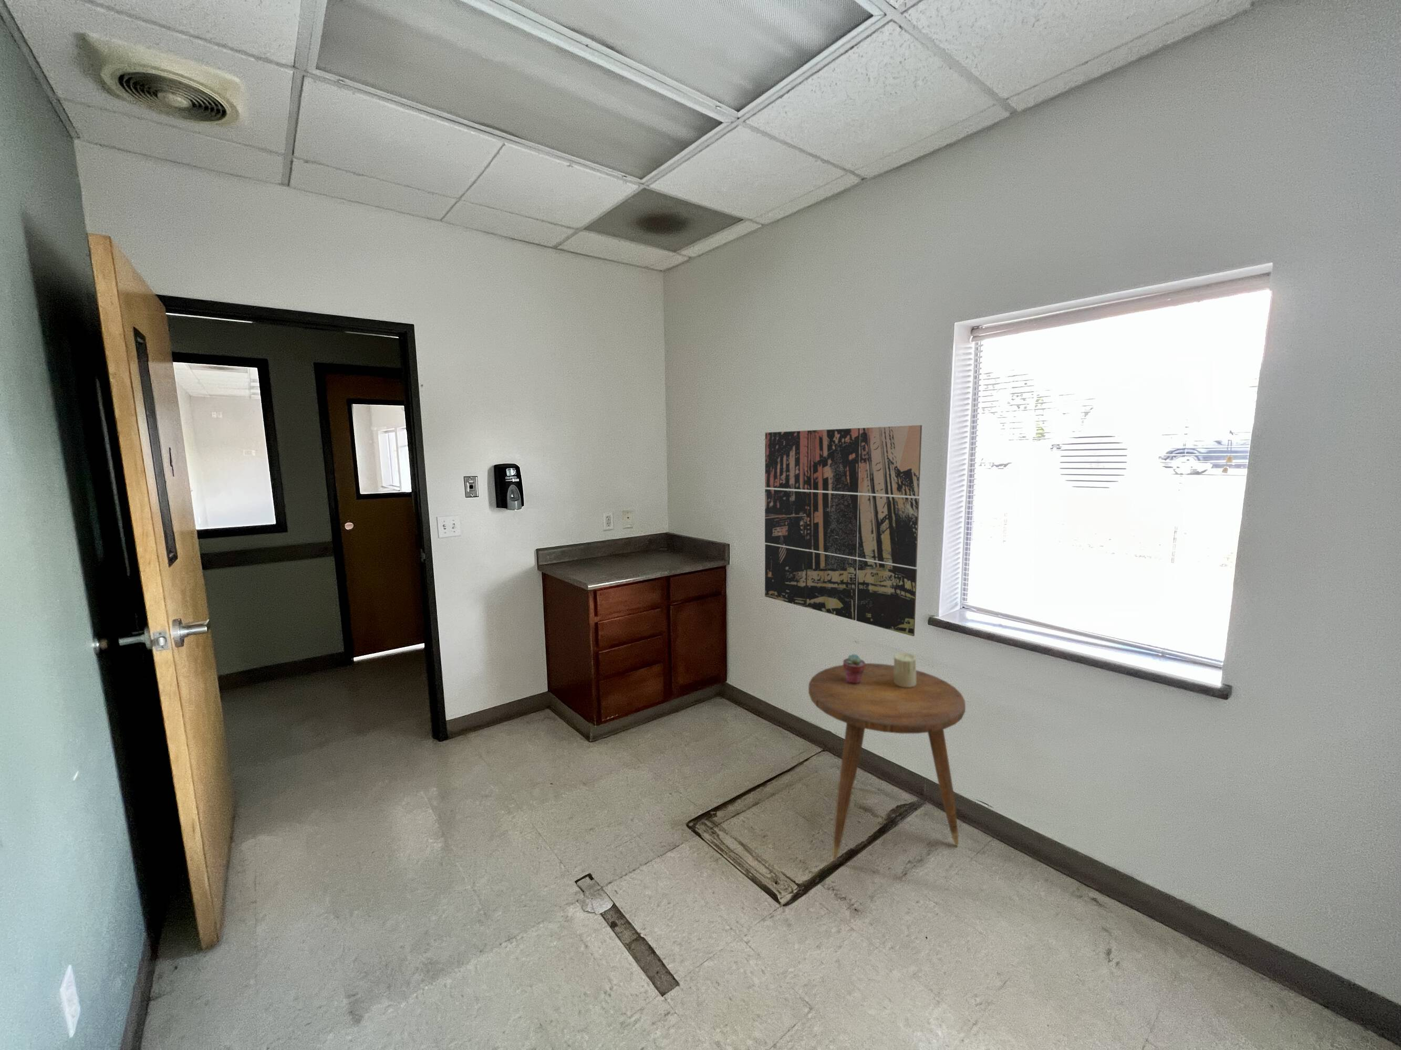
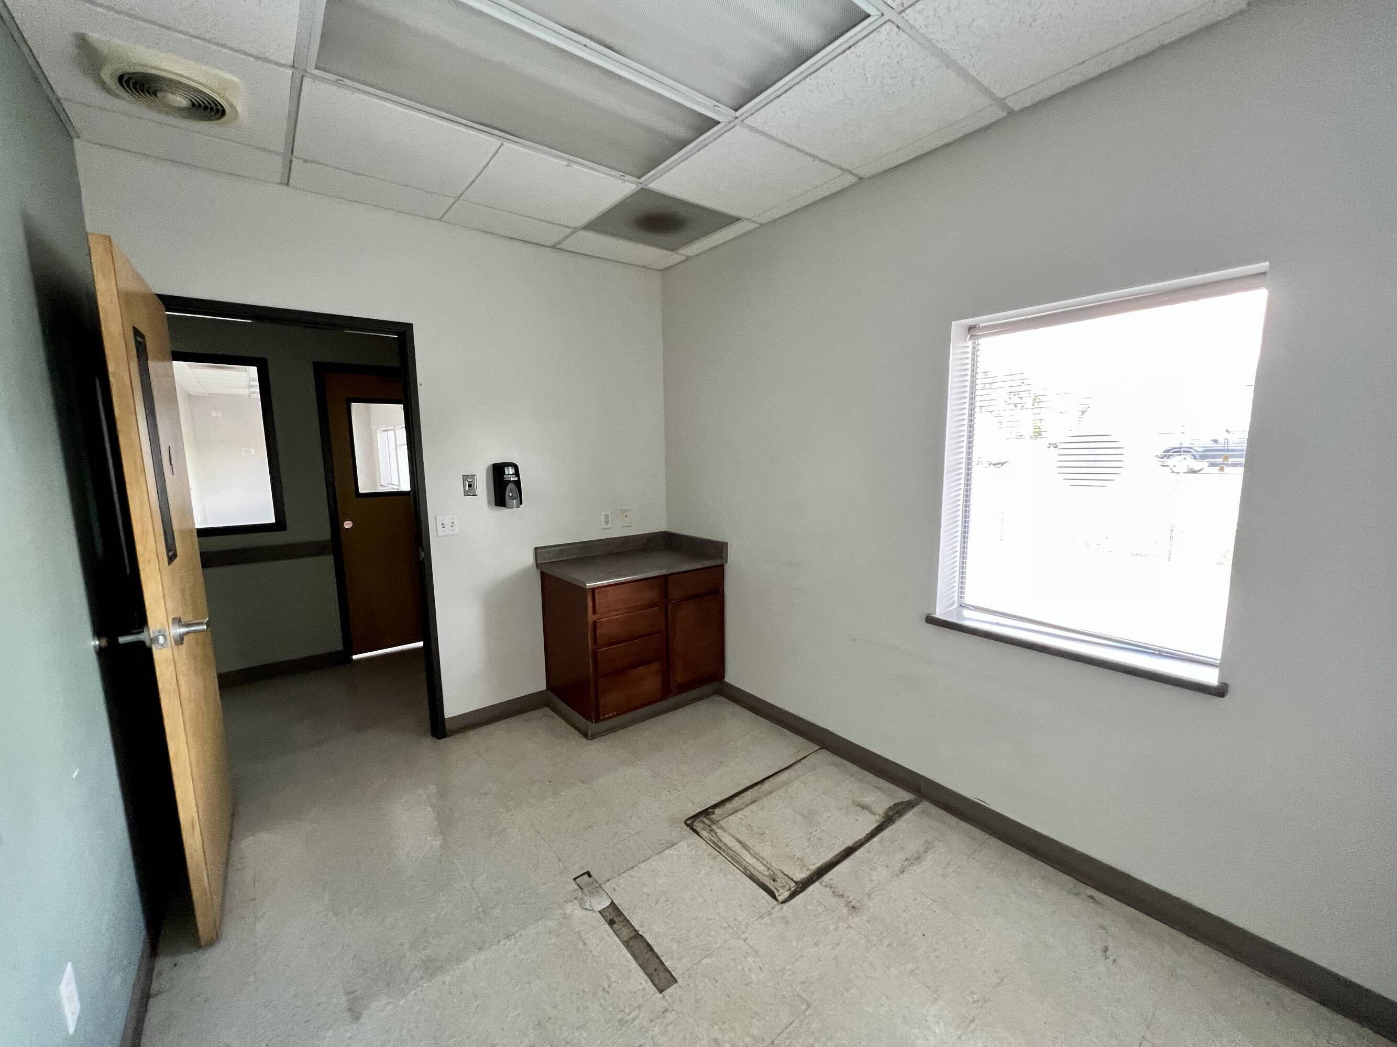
- potted succulent [843,654,866,684]
- candle [894,652,917,687]
- wall art [764,425,922,636]
- side table [808,663,966,861]
